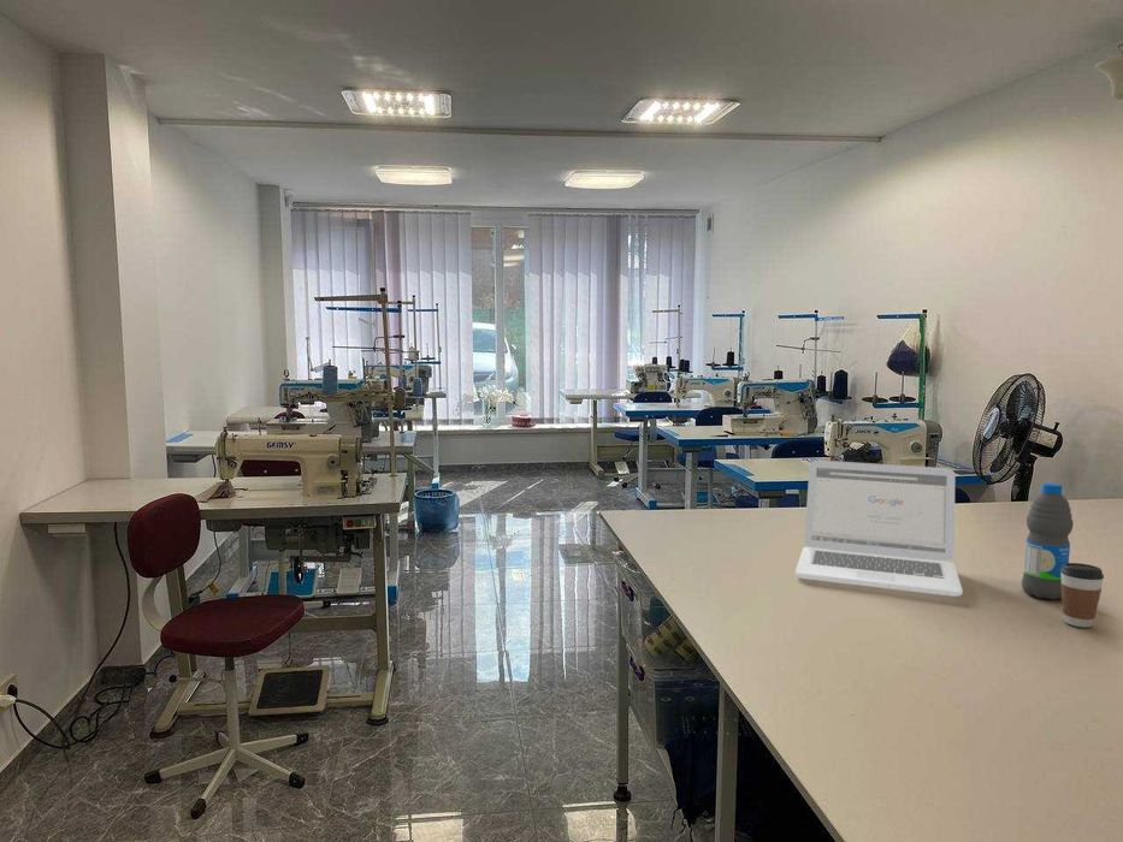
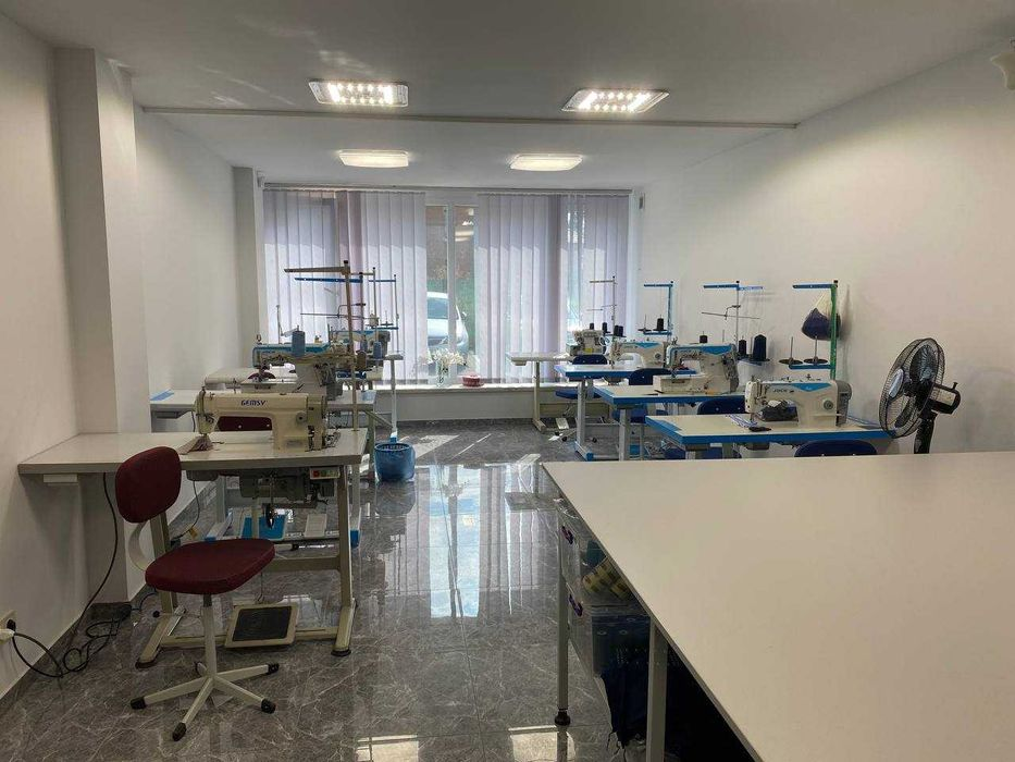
- water bottle [1021,482,1074,601]
- coffee cup [1060,562,1105,629]
- laptop [794,459,964,598]
